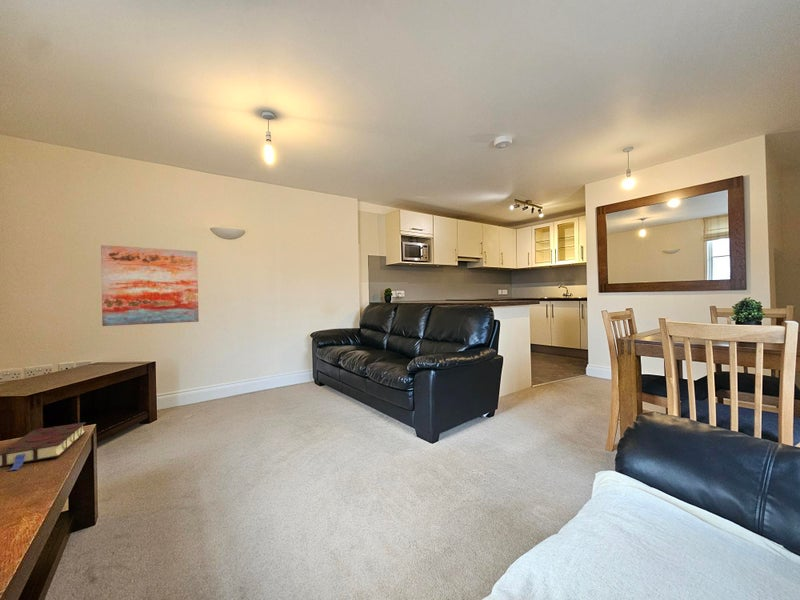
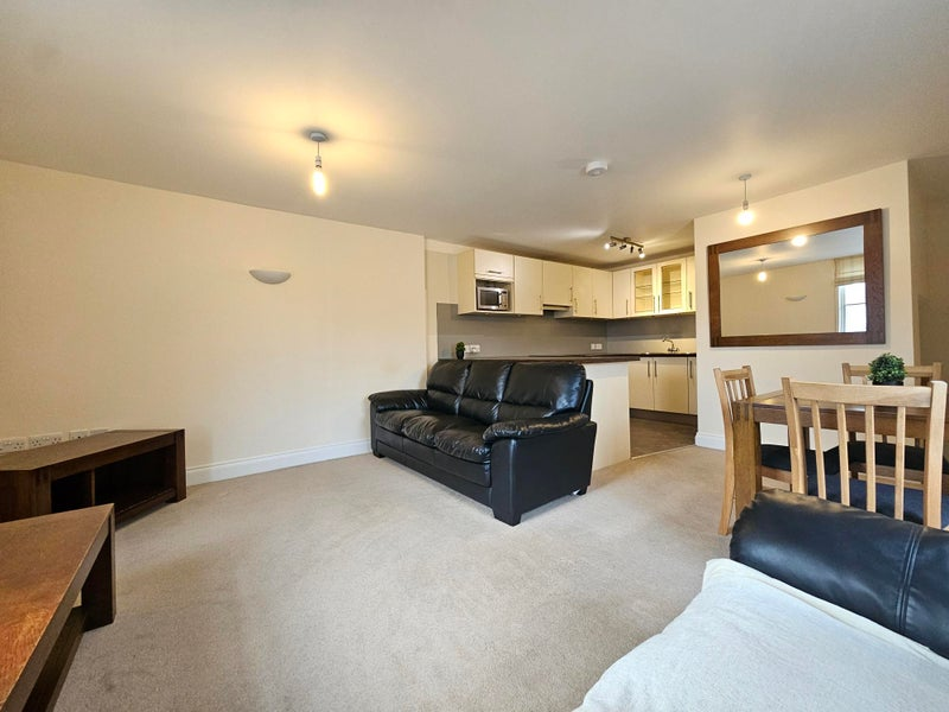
- wall art [100,244,200,327]
- book [0,421,87,472]
